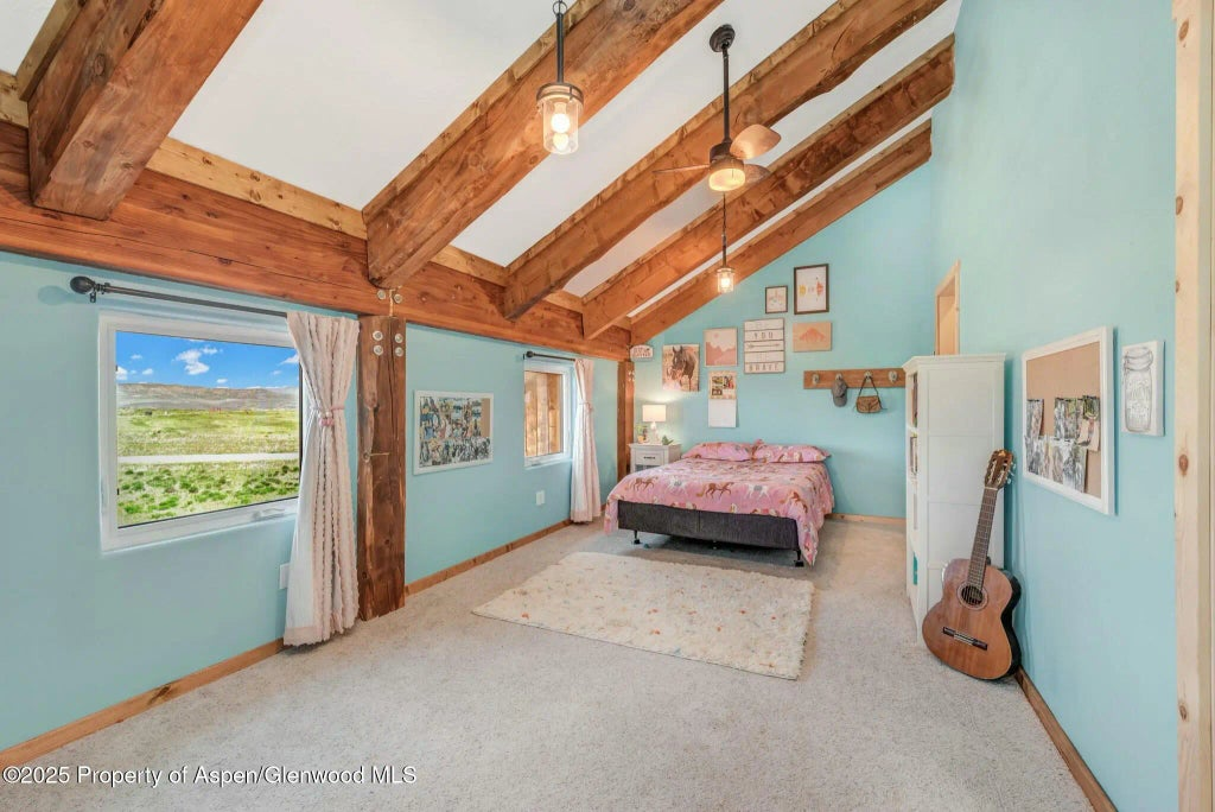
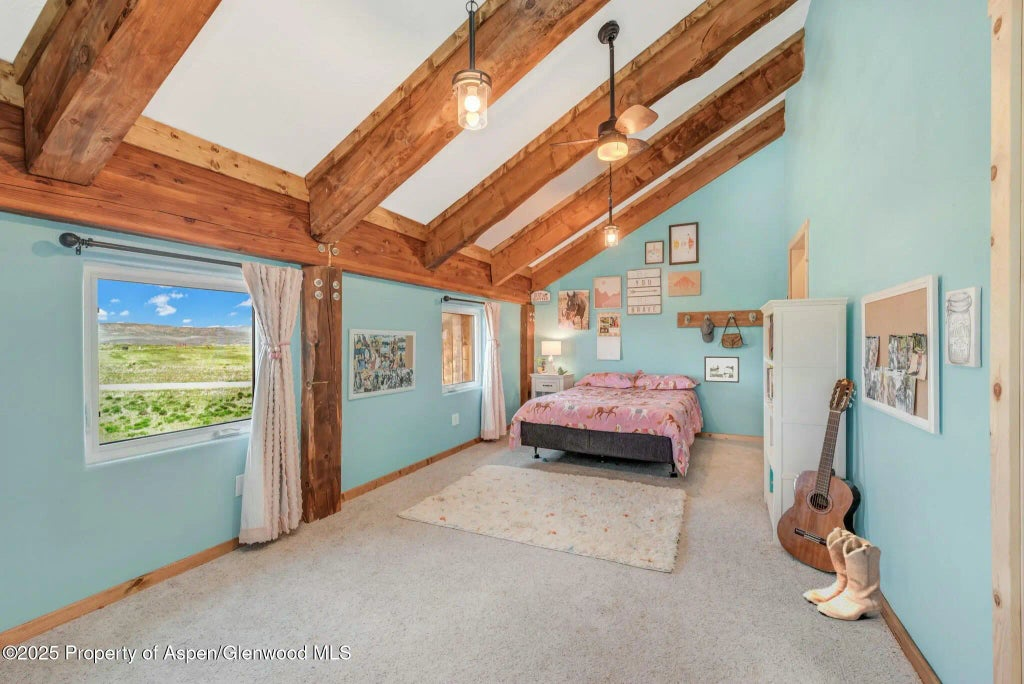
+ boots [802,527,884,621]
+ picture frame [703,355,740,384]
